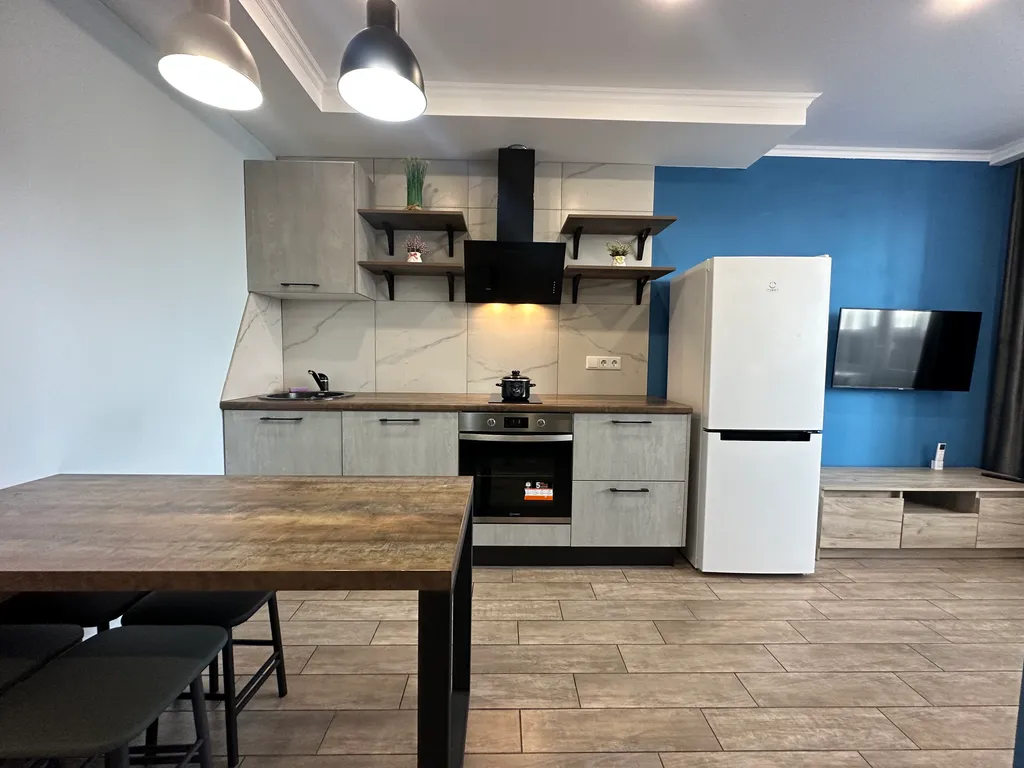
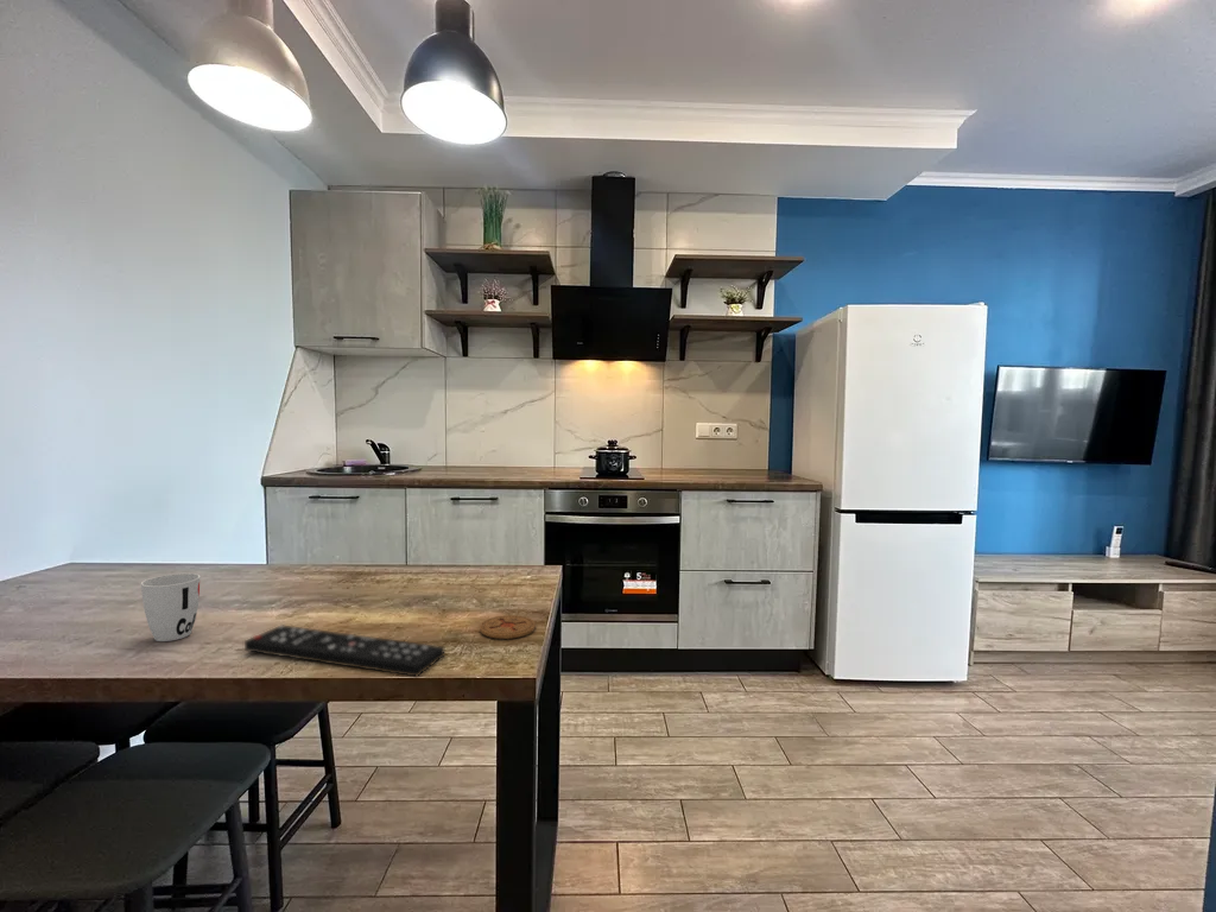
+ cup [140,572,201,642]
+ remote control [243,623,445,678]
+ coaster [479,614,537,640]
